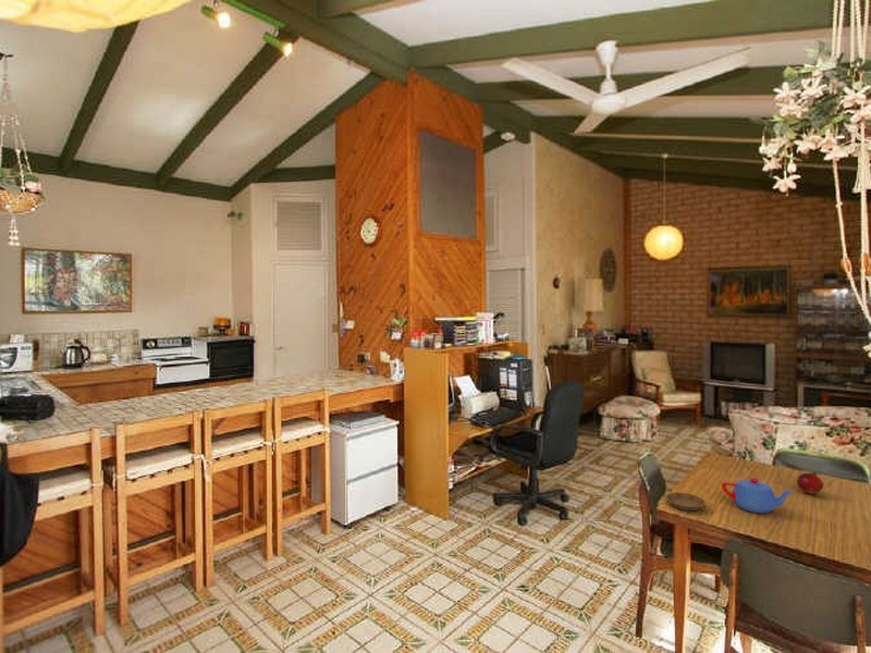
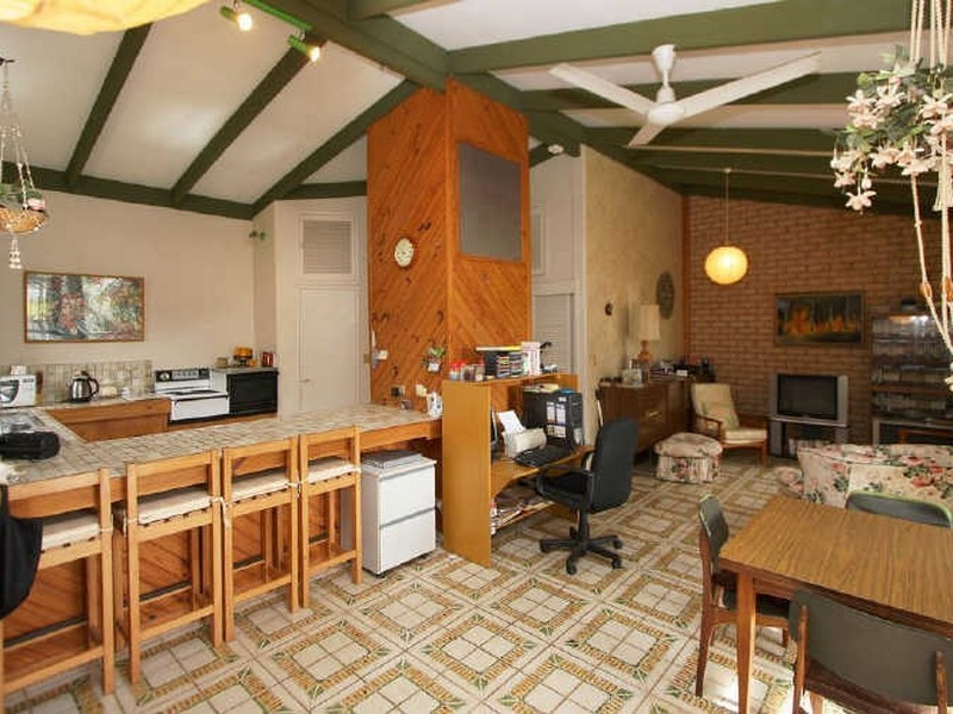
- saucer [665,492,707,512]
- teapot [721,477,795,514]
- fruit [796,471,824,495]
